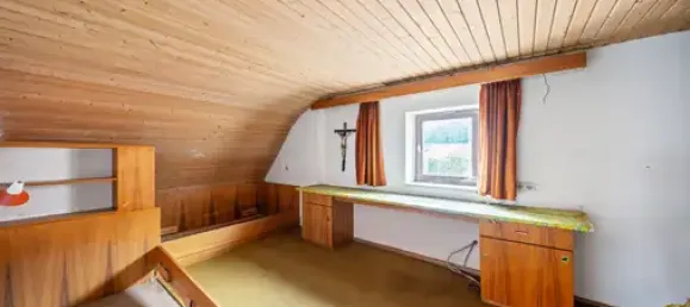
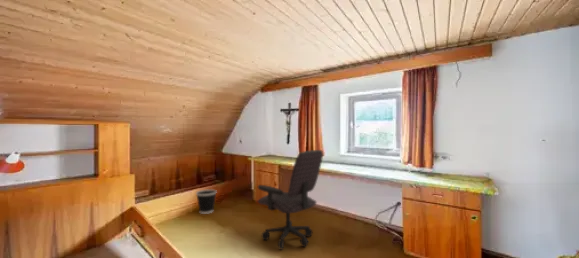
+ wastebasket [195,188,218,215]
+ office chair [257,149,324,251]
